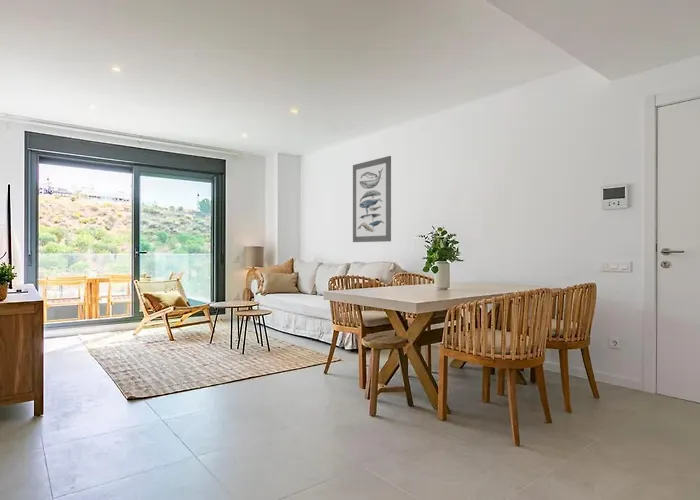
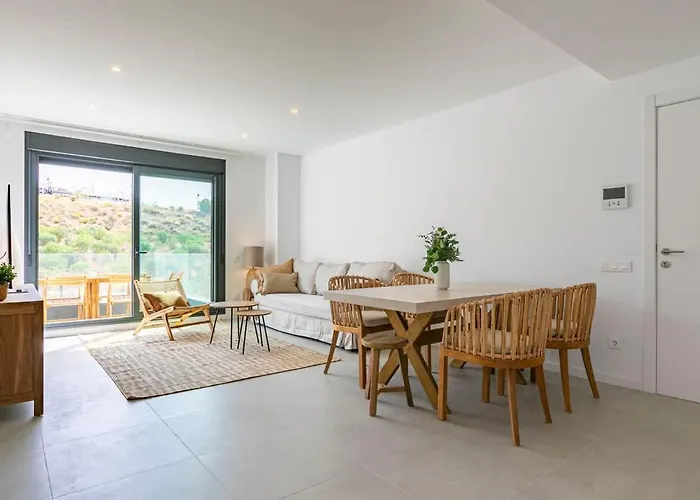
- wall art [352,155,392,243]
